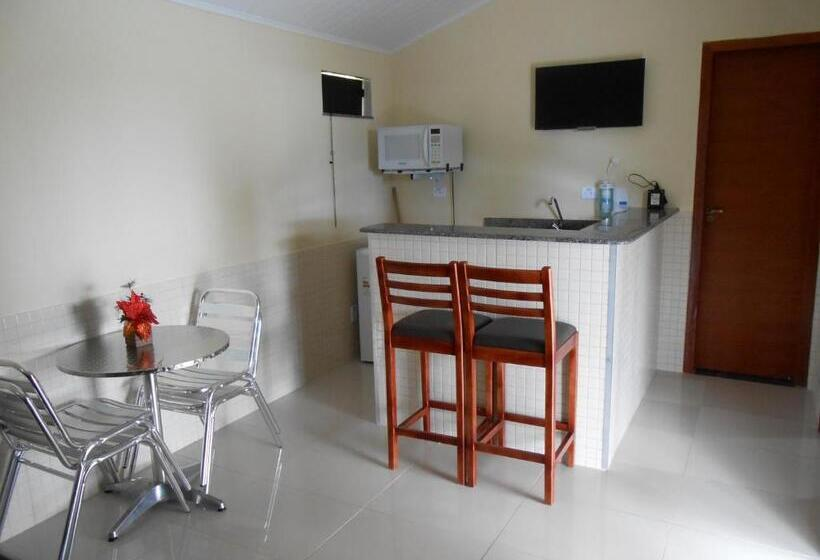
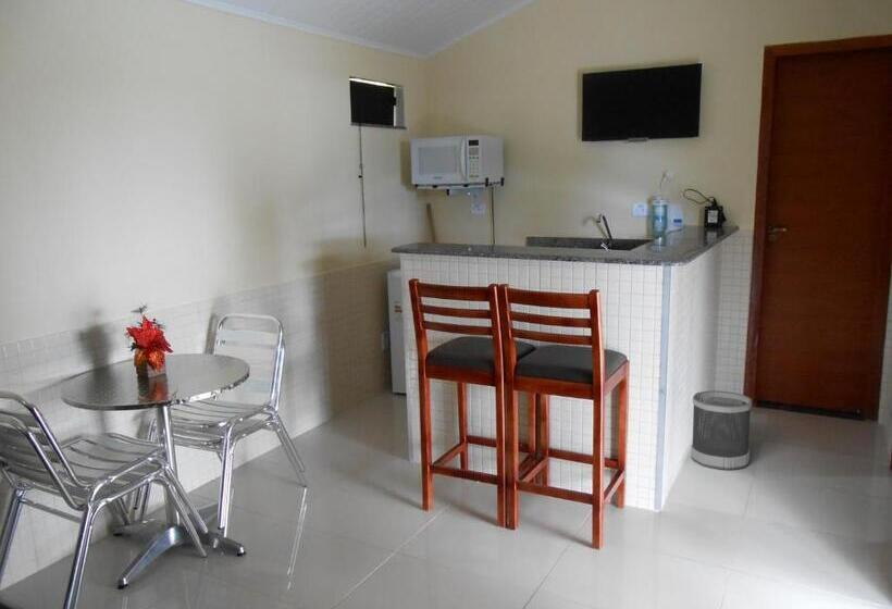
+ wastebasket [690,389,753,471]
